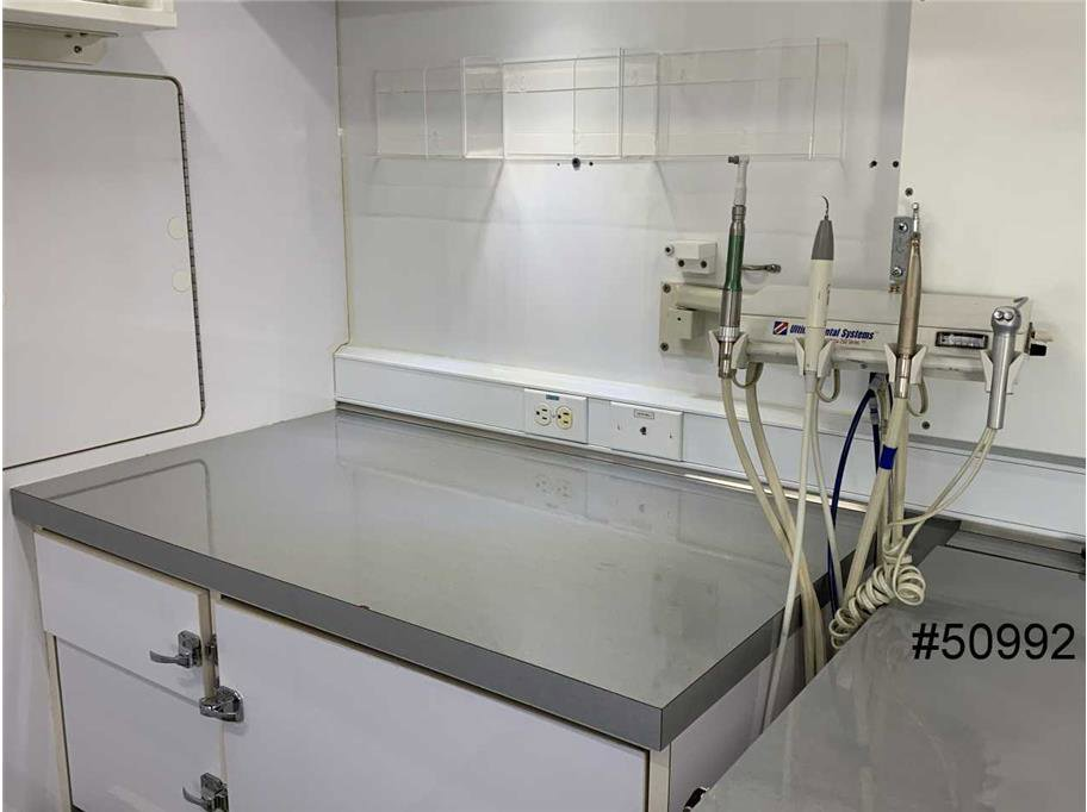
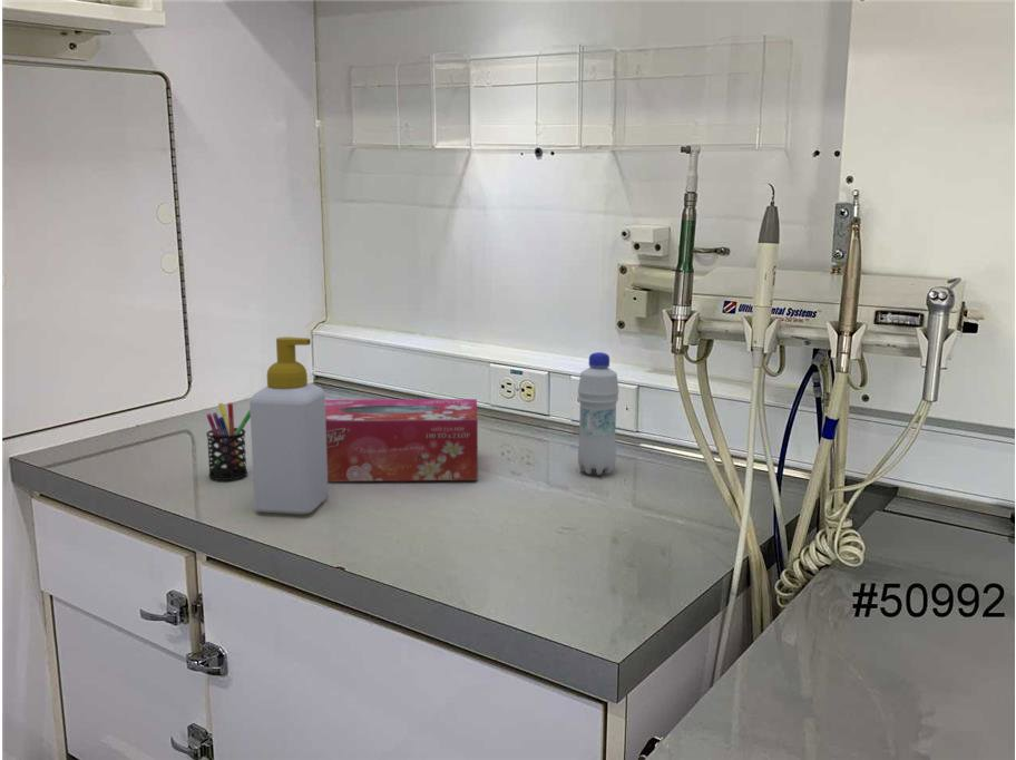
+ tissue box [325,398,479,483]
+ bottle [577,351,621,476]
+ pen holder [205,401,251,481]
+ soap bottle [248,335,330,515]
